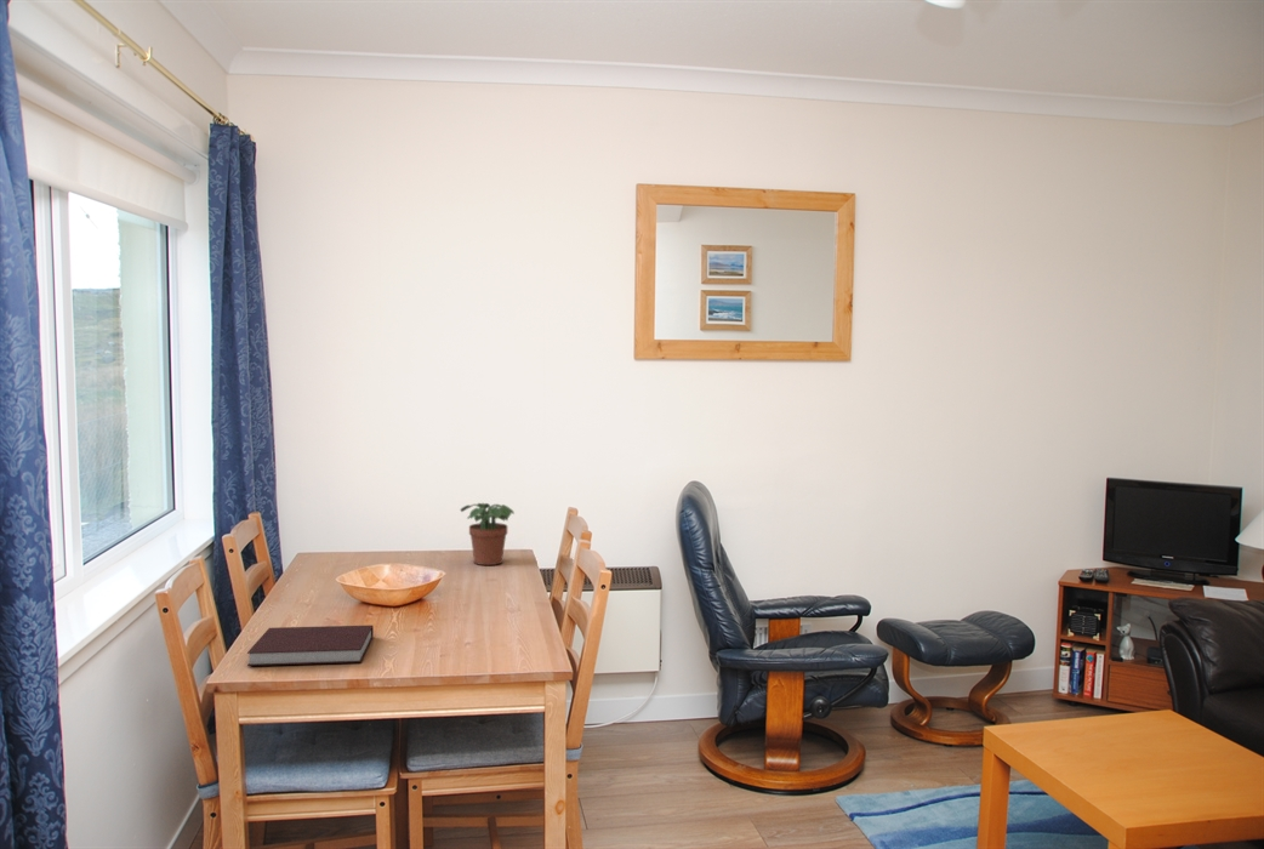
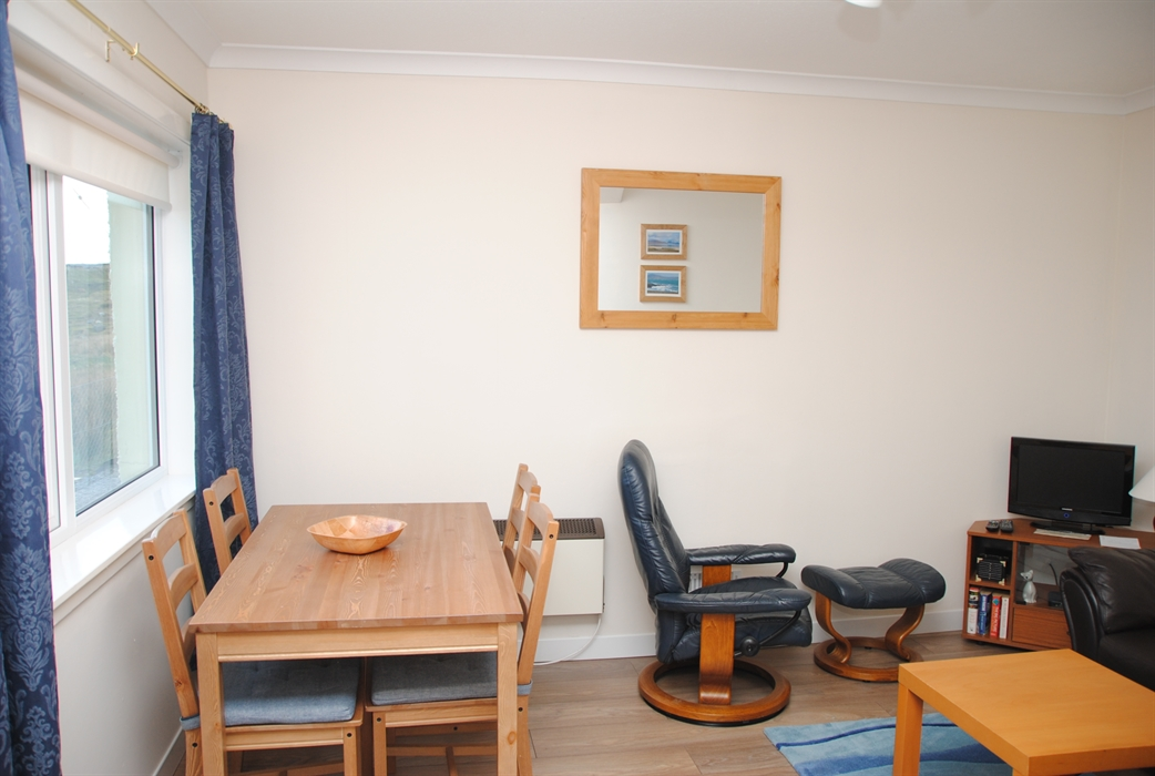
- potted plant [459,502,516,566]
- notebook [246,625,375,667]
